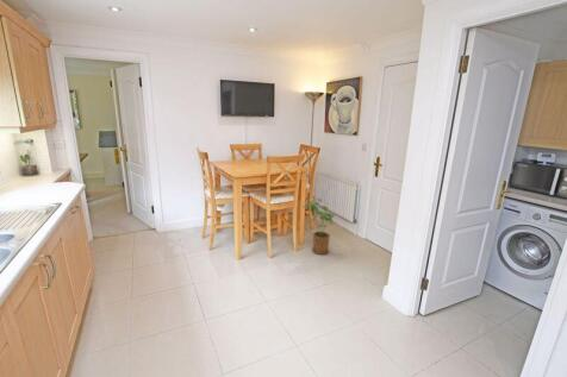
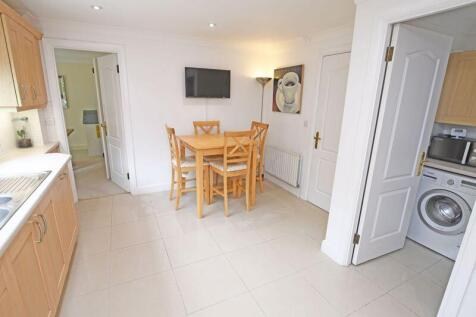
- house plant [303,197,336,256]
